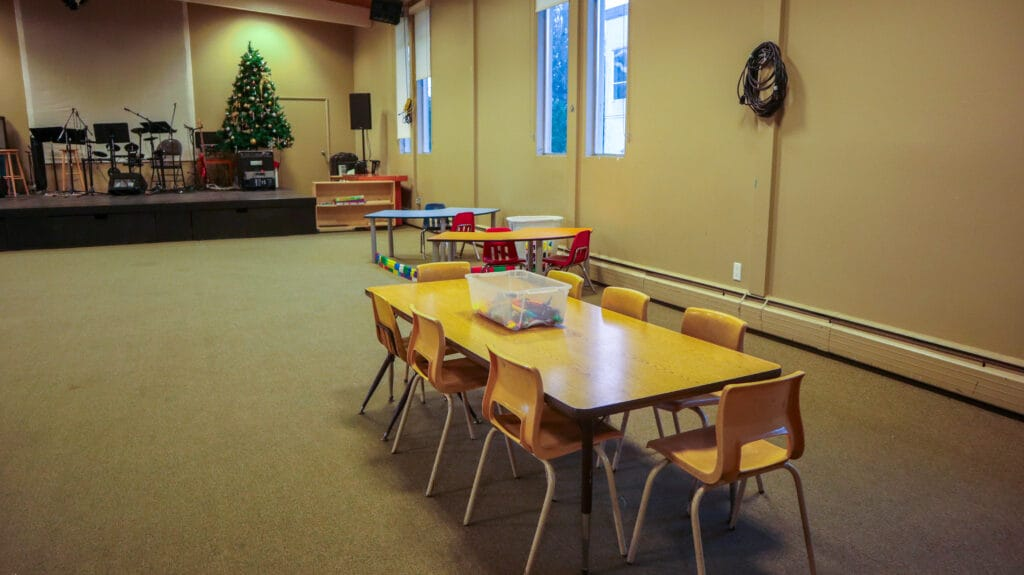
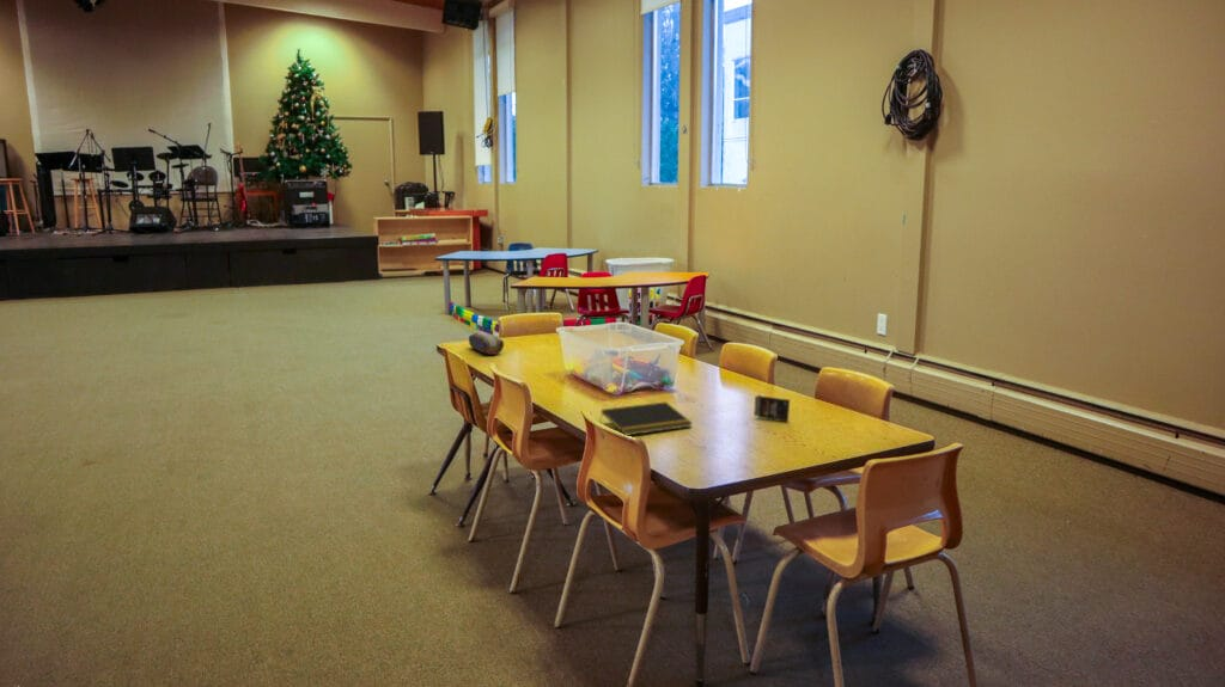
+ crayon box [752,393,791,423]
+ pencil case [468,331,505,356]
+ notepad [599,400,694,436]
